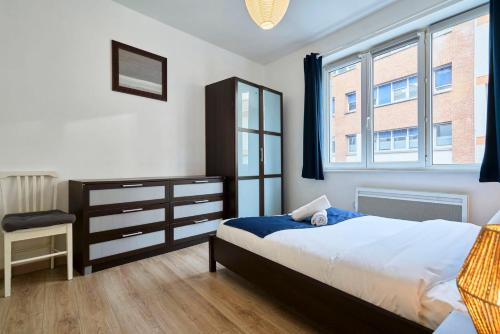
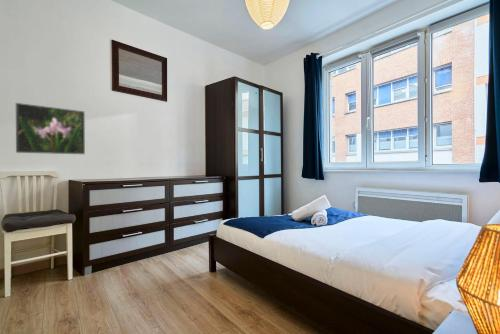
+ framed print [15,102,86,155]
